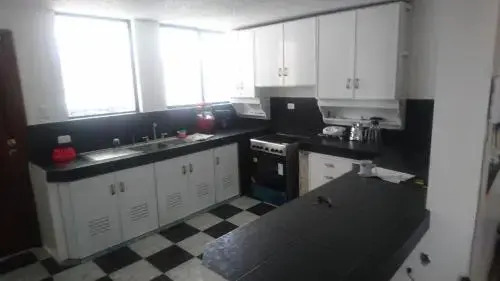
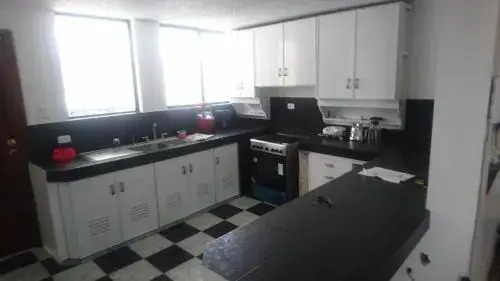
- mug [359,159,379,178]
